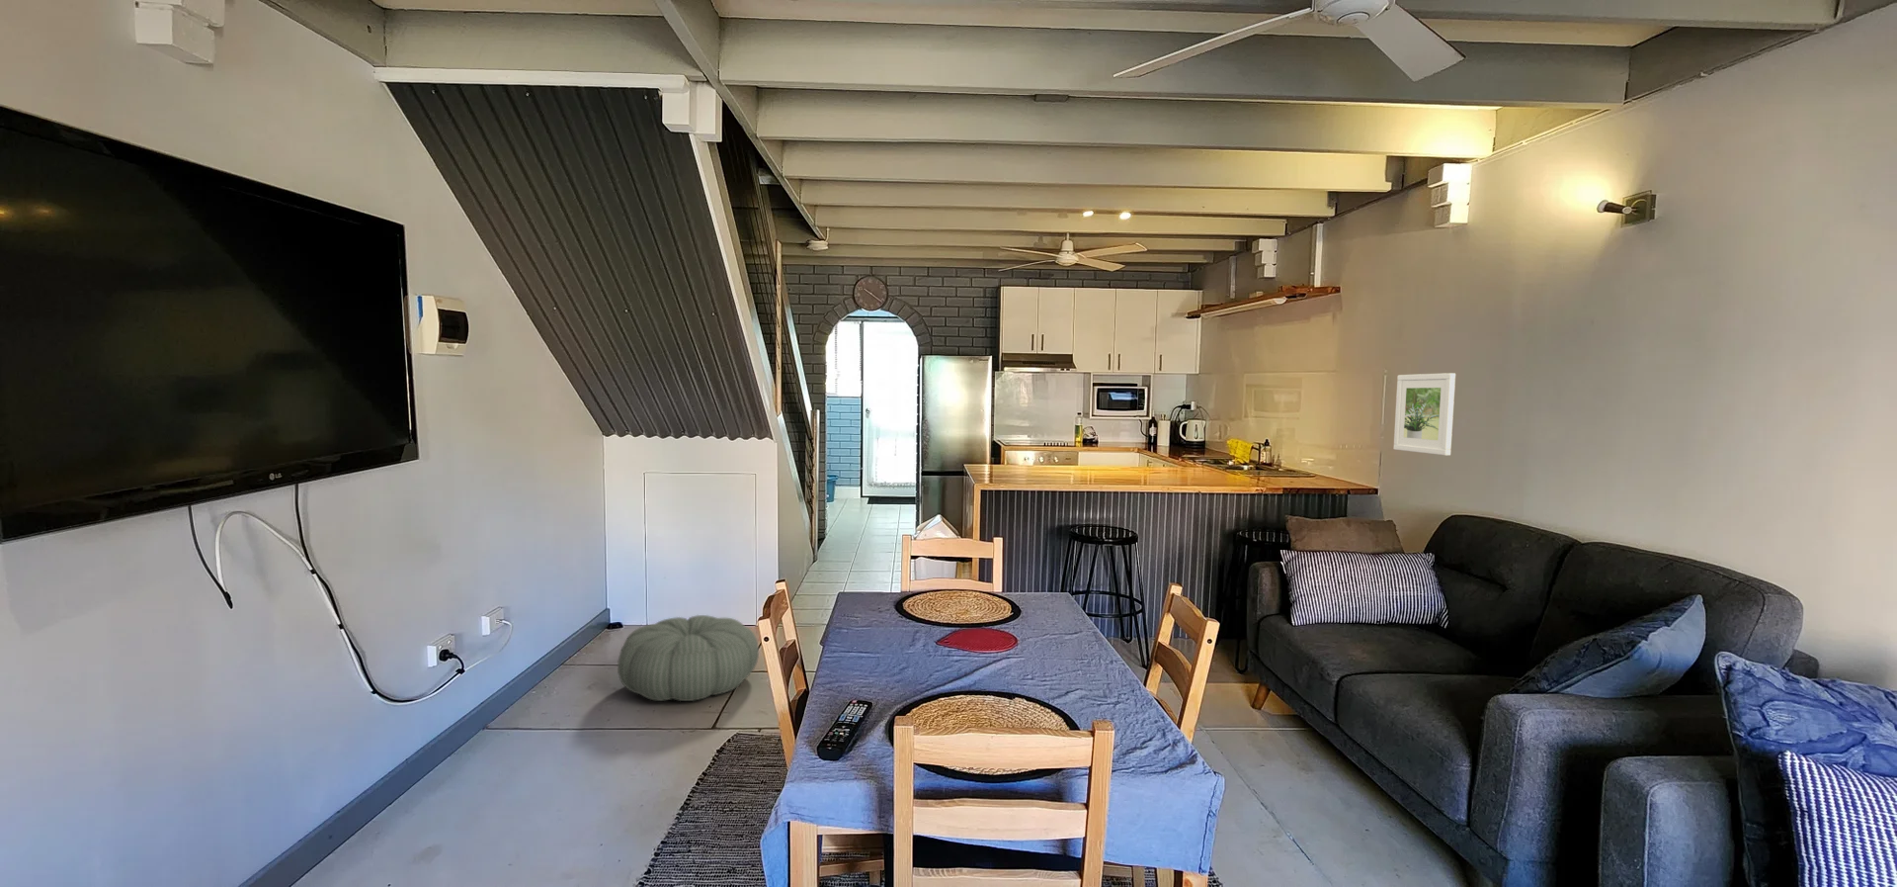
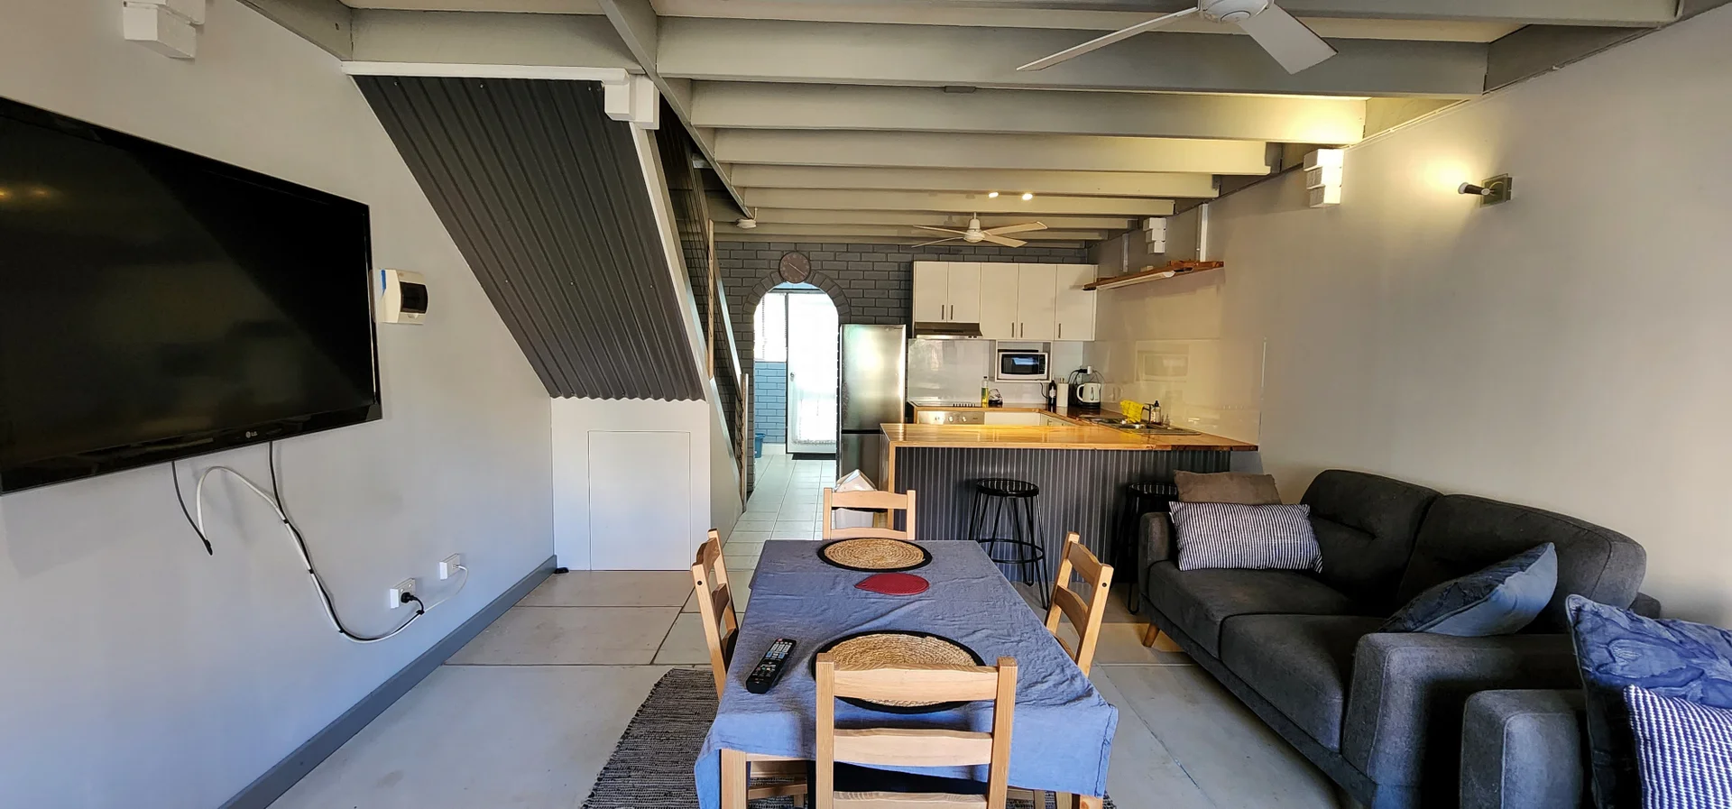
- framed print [1394,371,1457,457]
- pouf [617,614,760,702]
